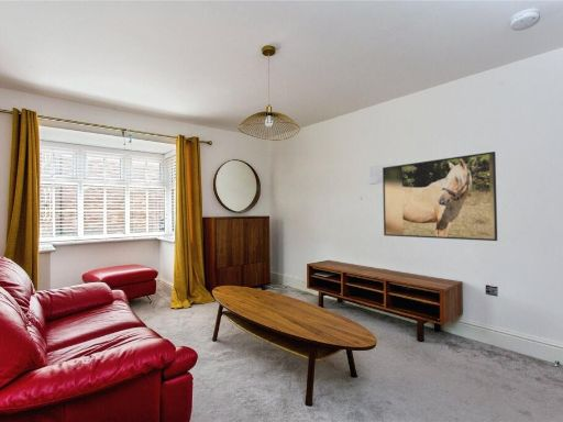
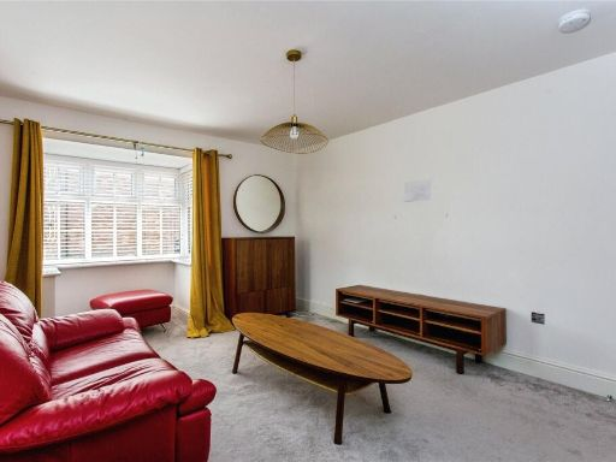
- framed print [382,151,498,242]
